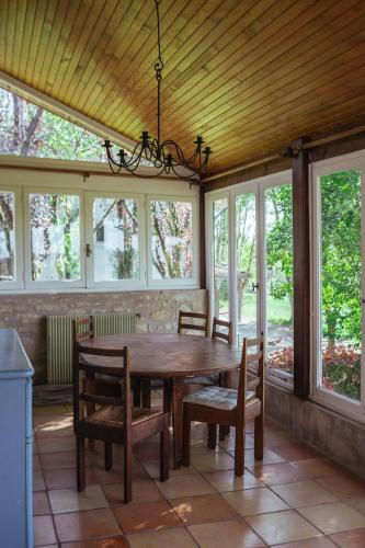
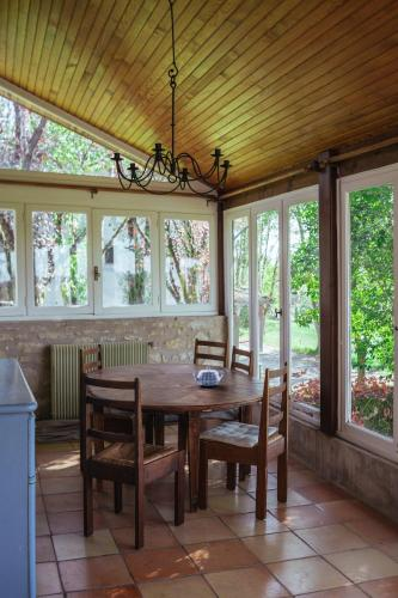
+ teapot [190,366,225,388]
